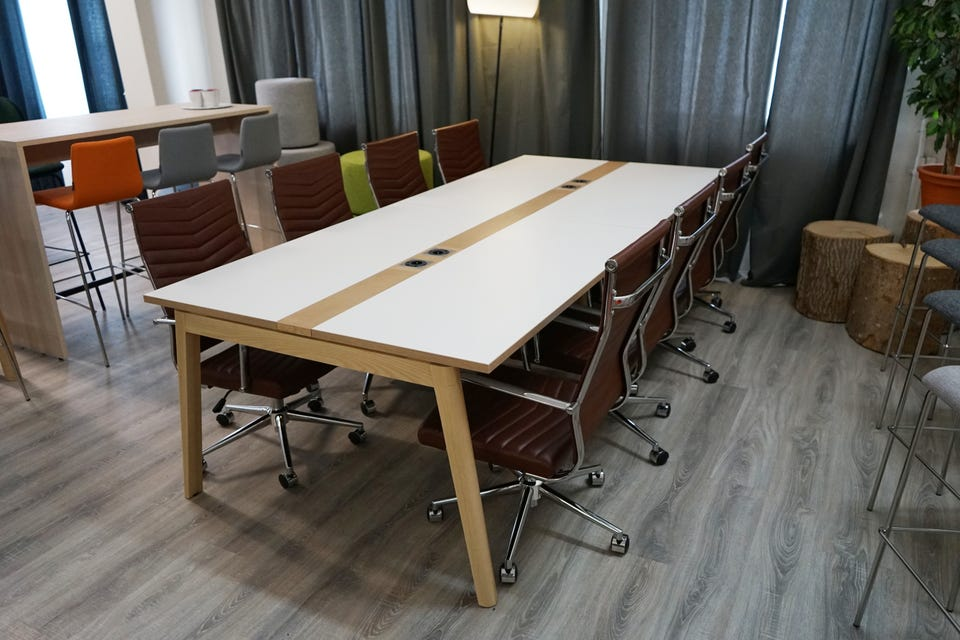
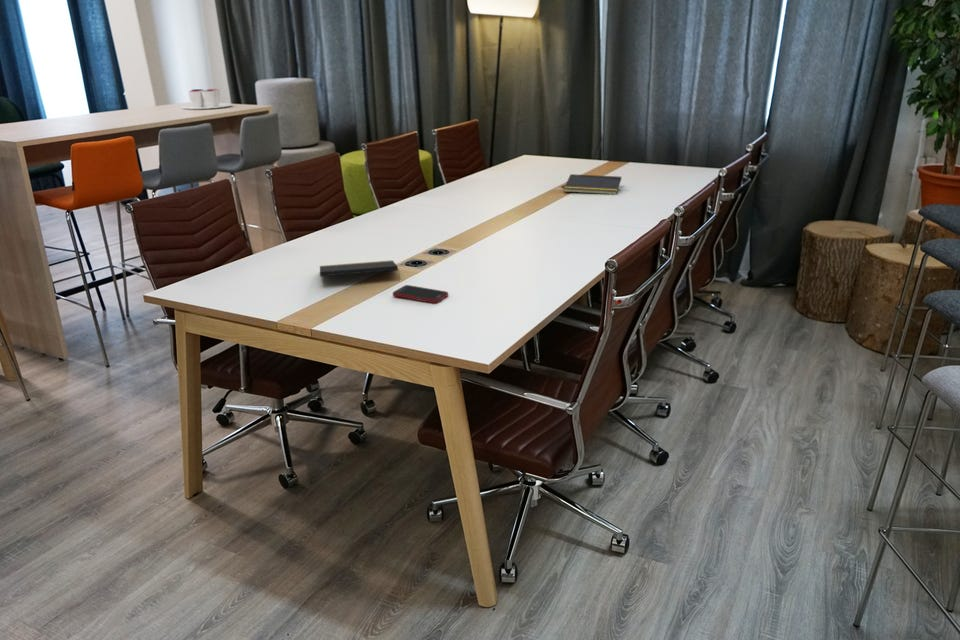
+ notepad [563,173,622,195]
+ cell phone [392,284,449,304]
+ notepad [319,259,401,279]
